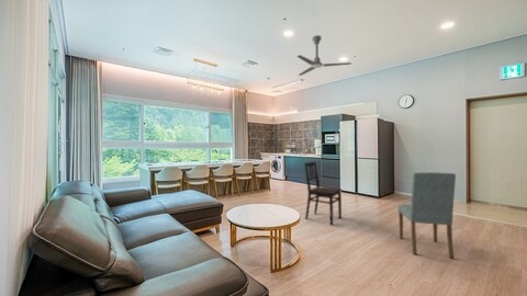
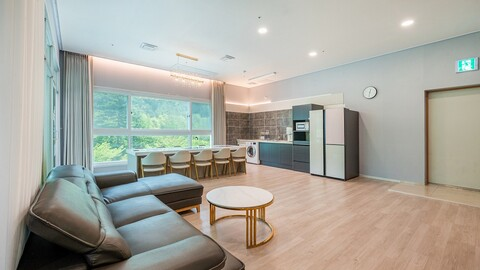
- ceiling fan [296,34,352,77]
- dining chair [304,161,343,226]
- dining chair [396,171,457,260]
